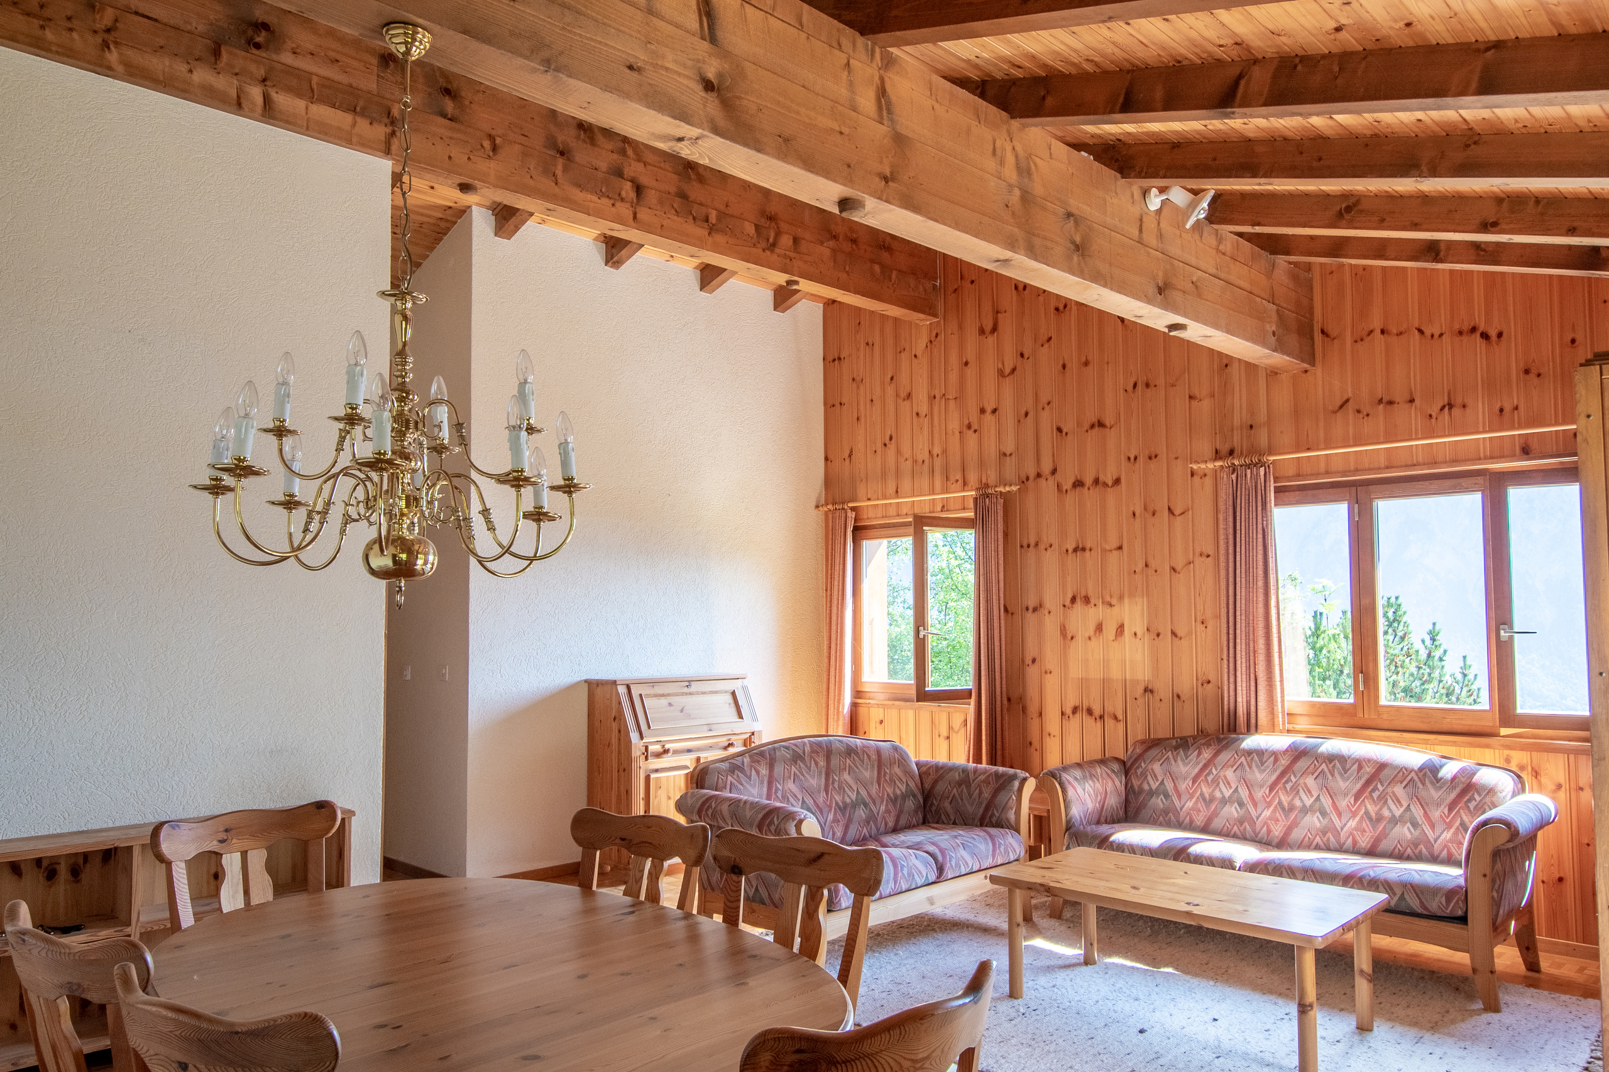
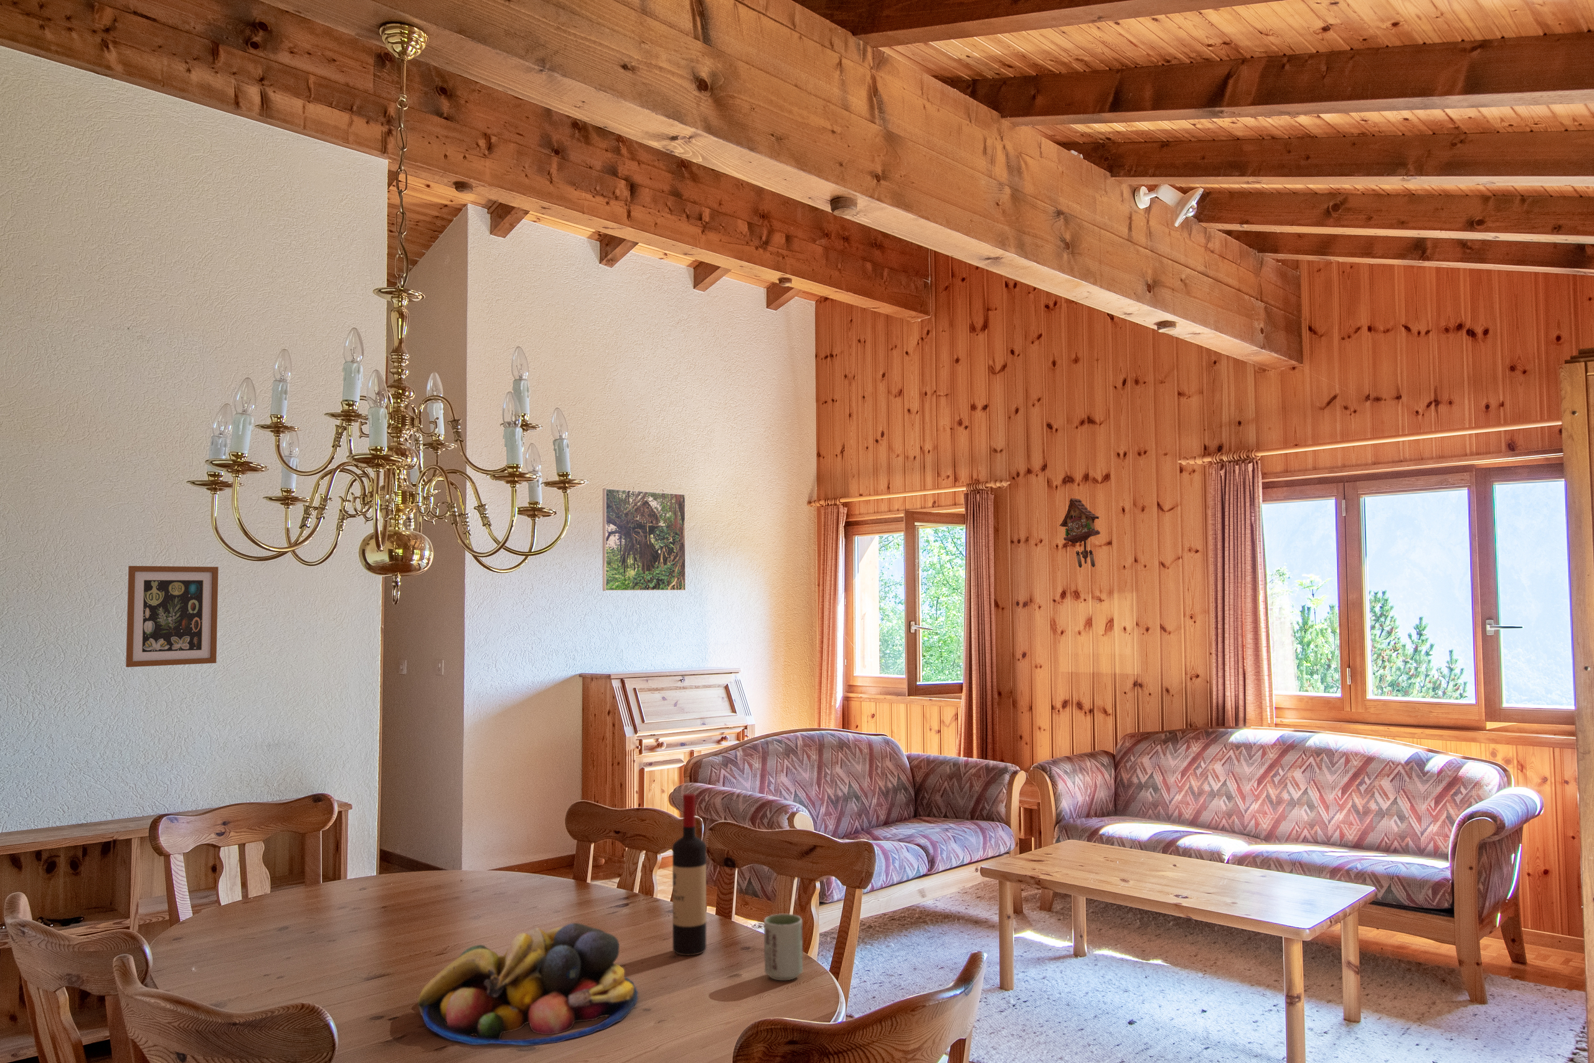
+ cuckoo clock [1058,497,1101,568]
+ wine bottle [671,793,707,956]
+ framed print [602,488,687,592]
+ fruit bowl [417,922,639,1046]
+ wall art [126,566,219,668]
+ cup [764,914,803,981]
